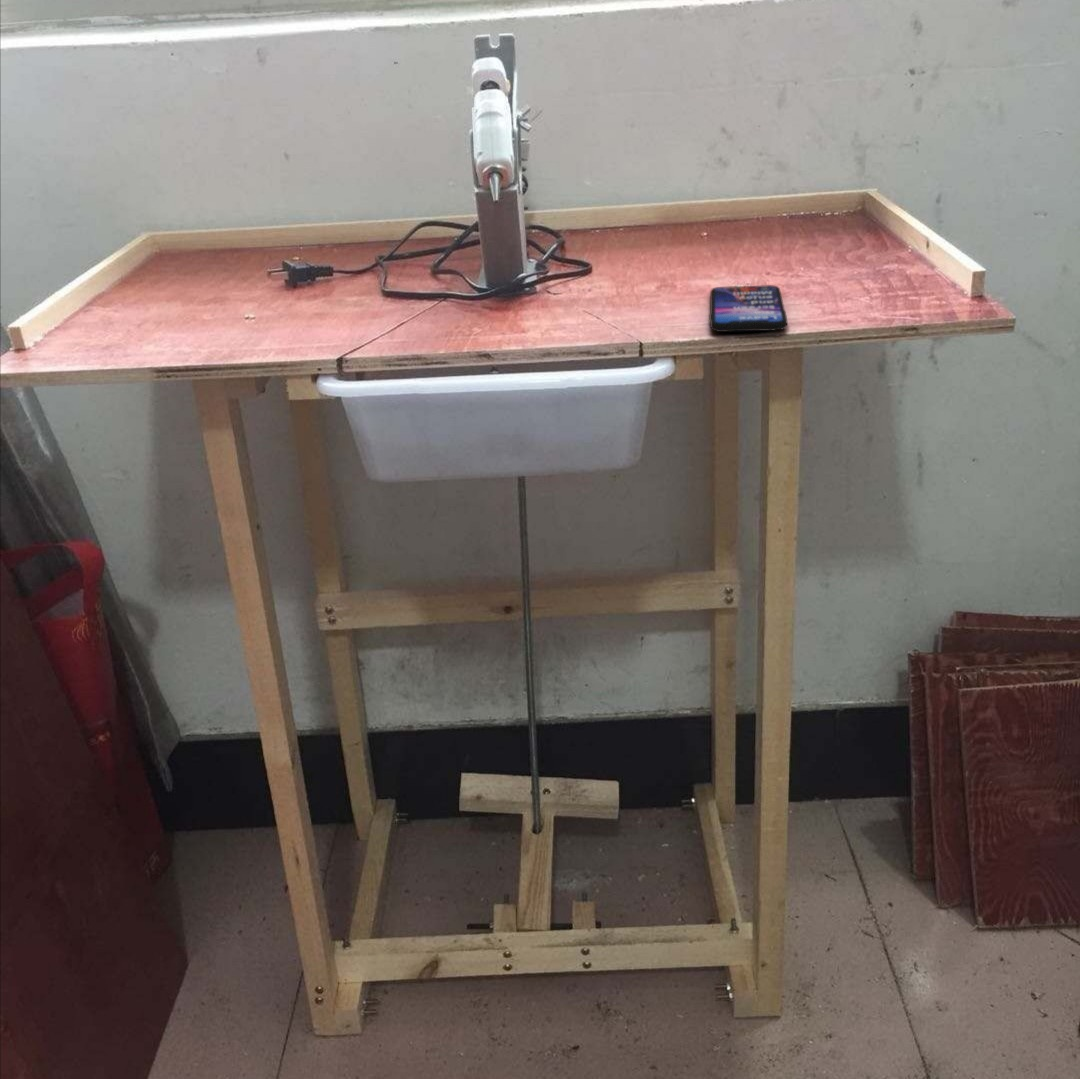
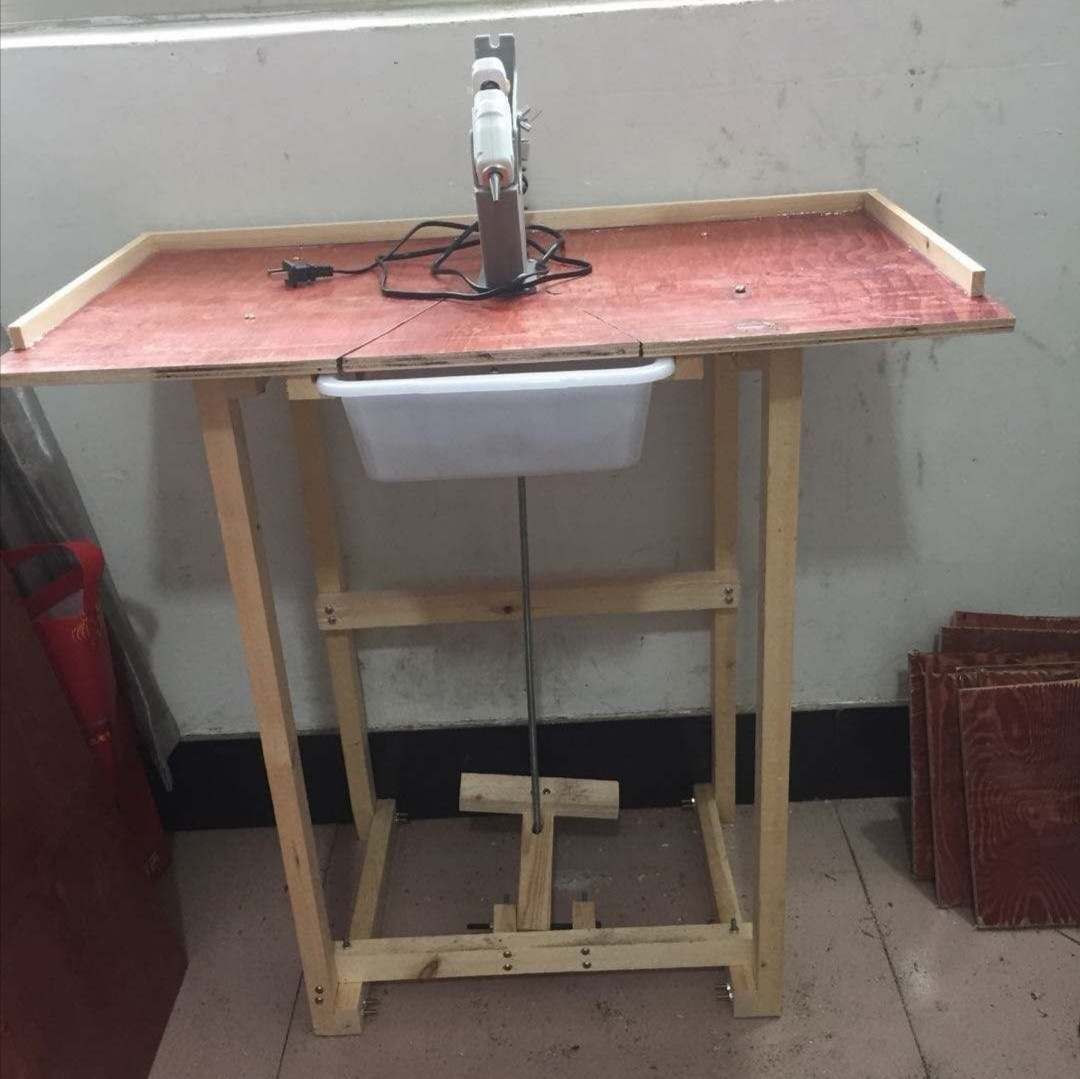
- smartphone [708,284,788,333]
